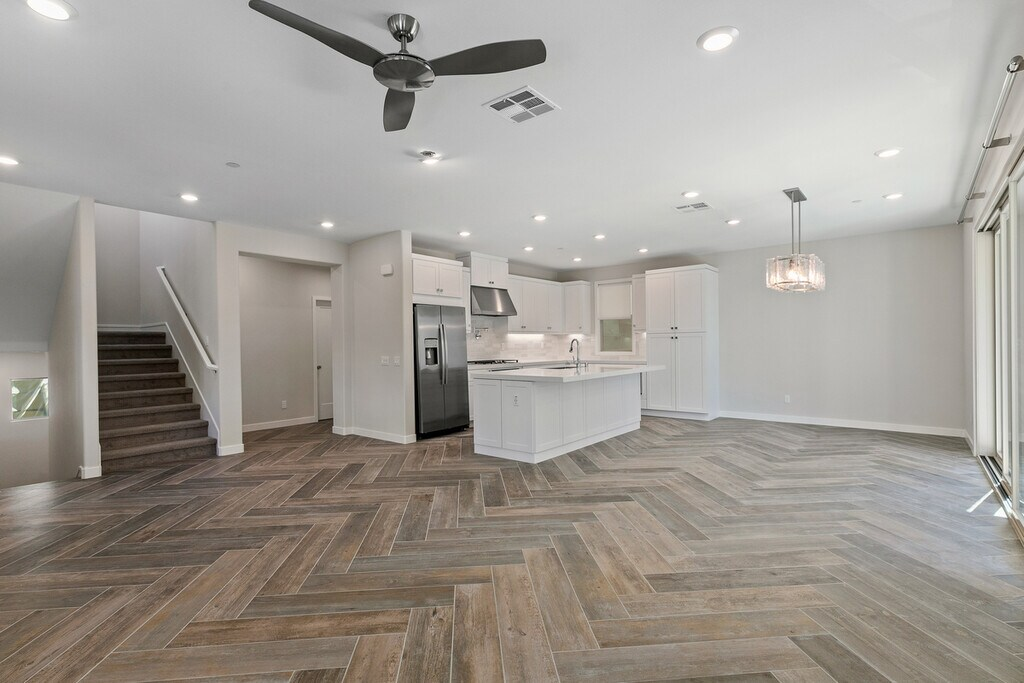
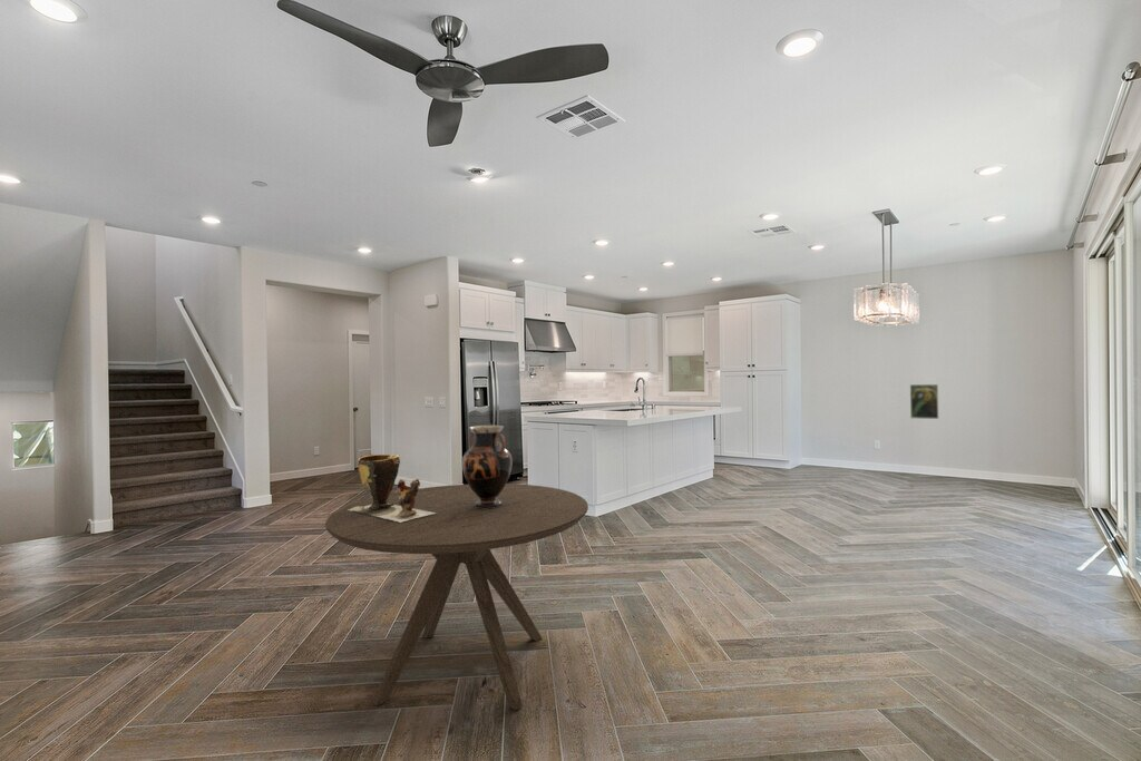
+ clay pot [348,453,437,523]
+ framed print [909,383,940,420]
+ vase [461,425,514,509]
+ dining table [324,482,589,711]
